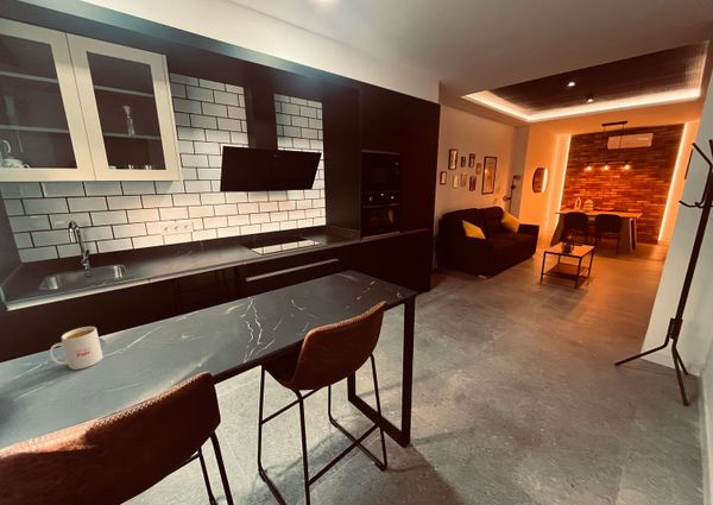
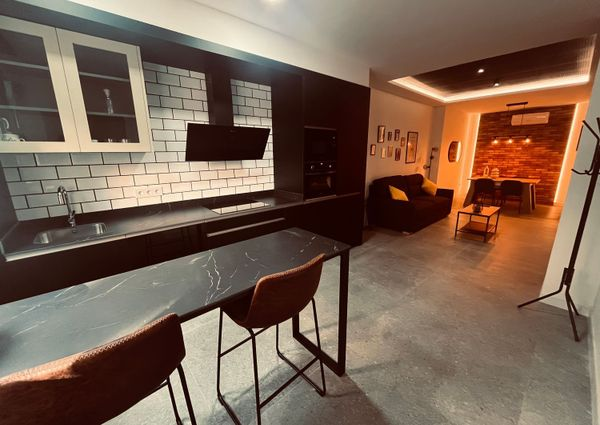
- mug [49,326,103,371]
